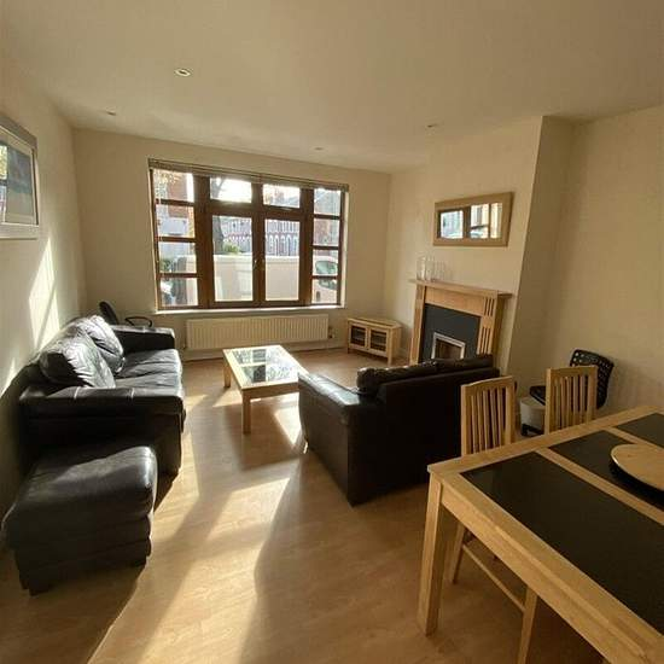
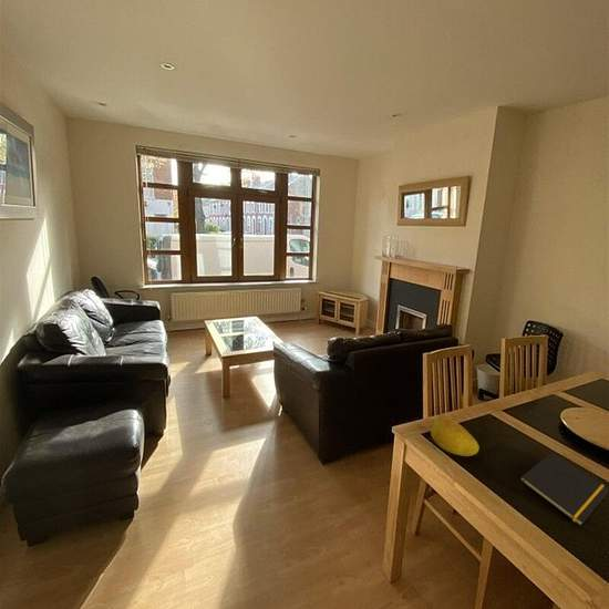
+ notepad [517,452,609,527]
+ fruit [430,416,481,457]
